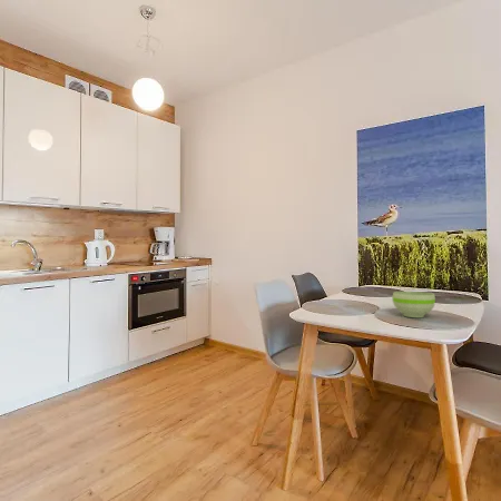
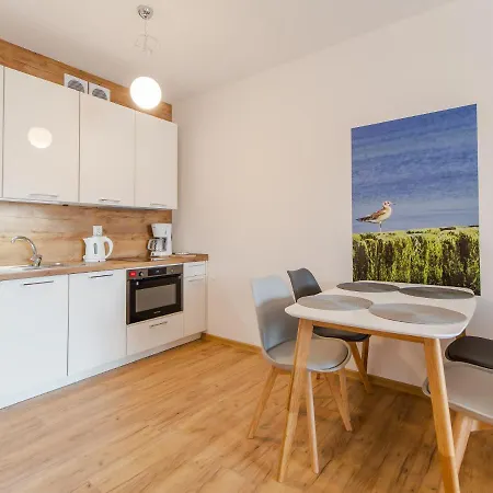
- bowl [392,291,436,318]
